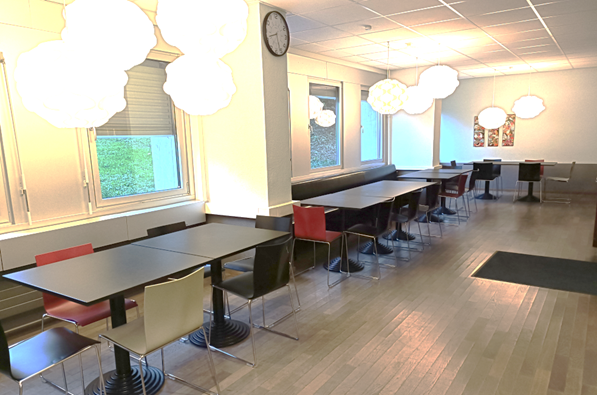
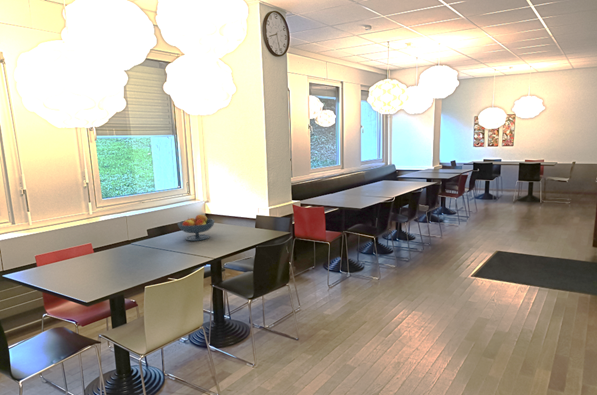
+ fruit bowl [177,214,216,242]
